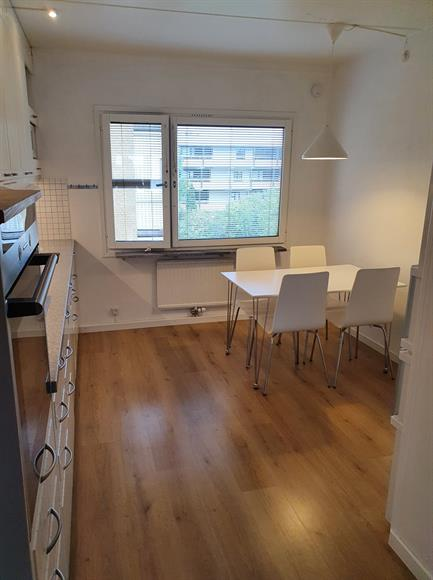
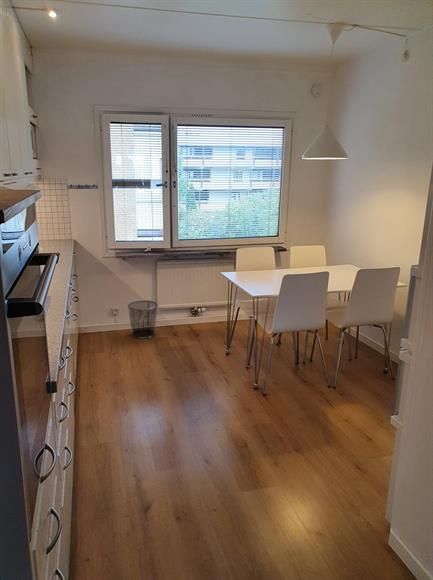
+ waste bin [127,299,159,340]
